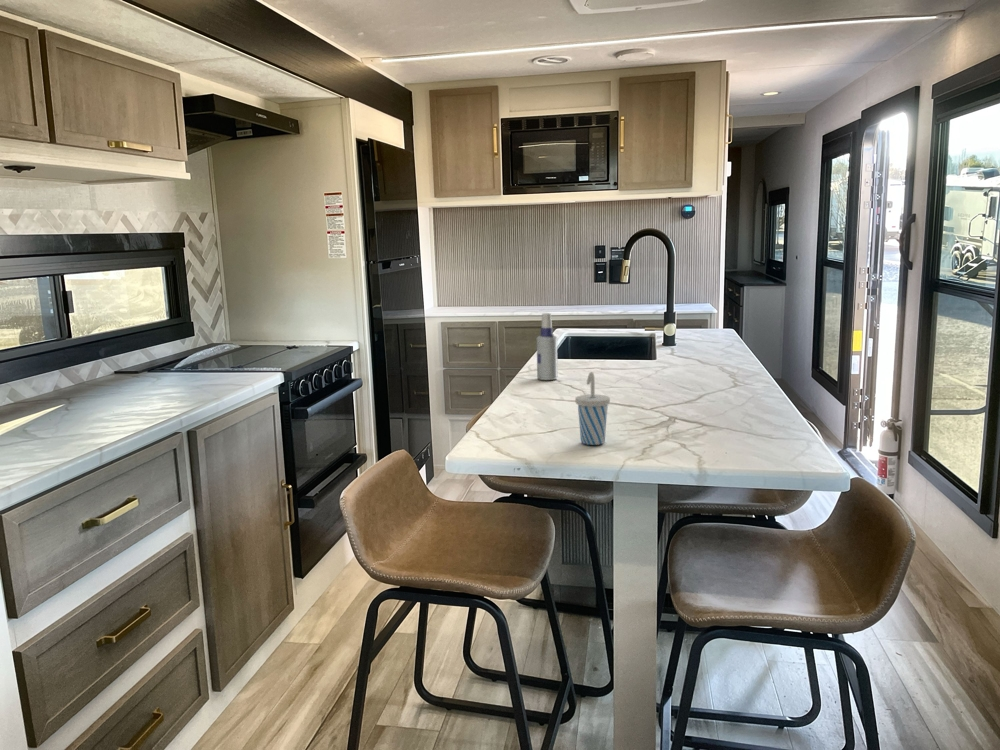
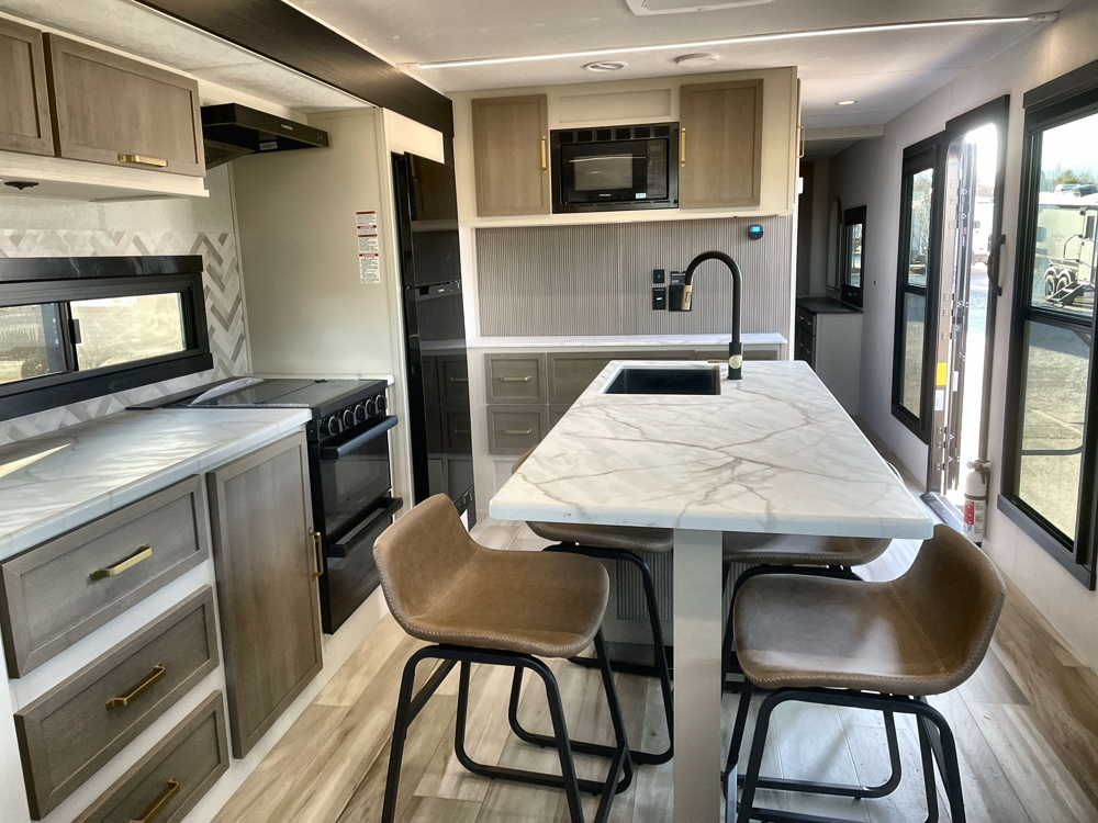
- spray bottle [536,312,559,381]
- cup [574,371,611,446]
